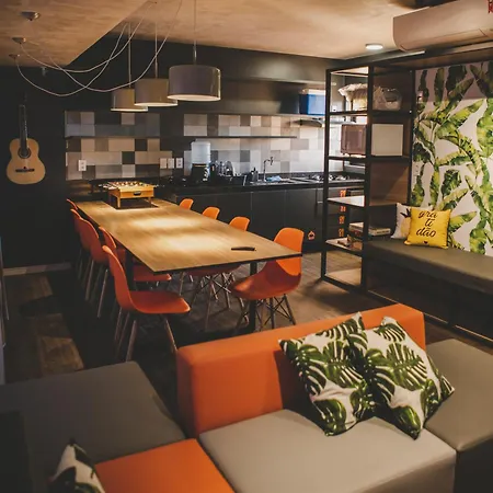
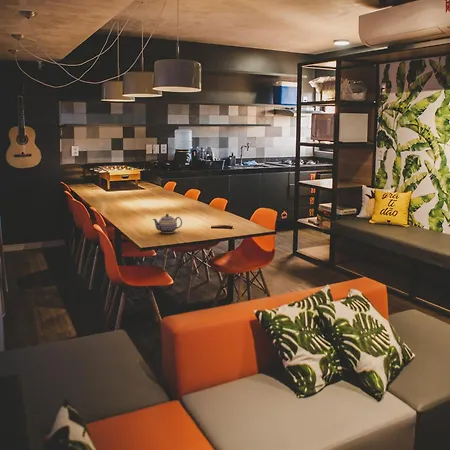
+ teapot [151,213,183,234]
